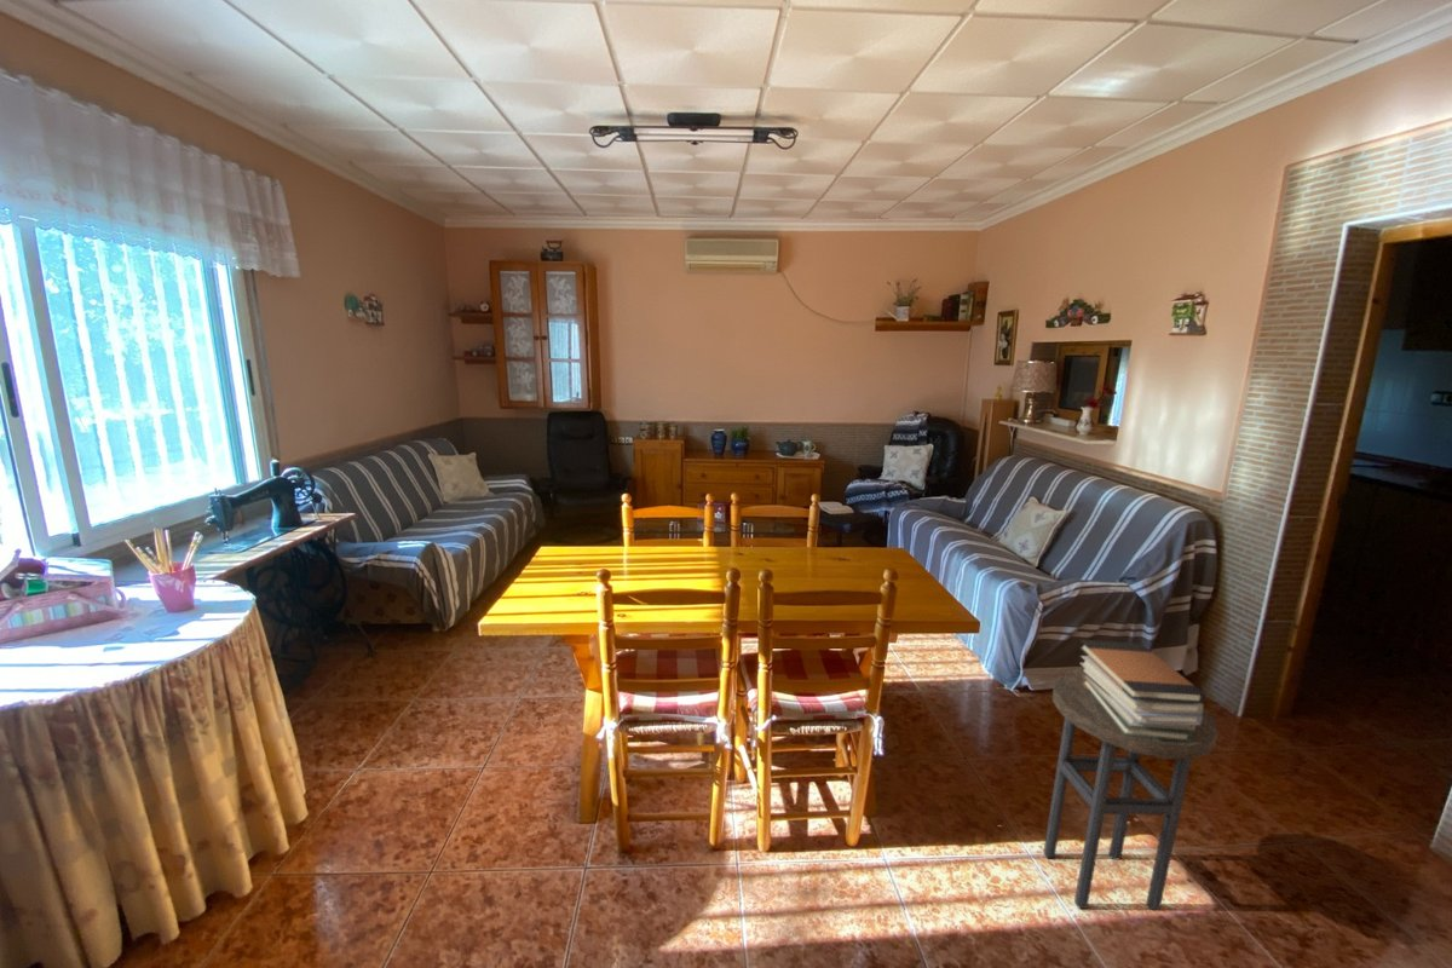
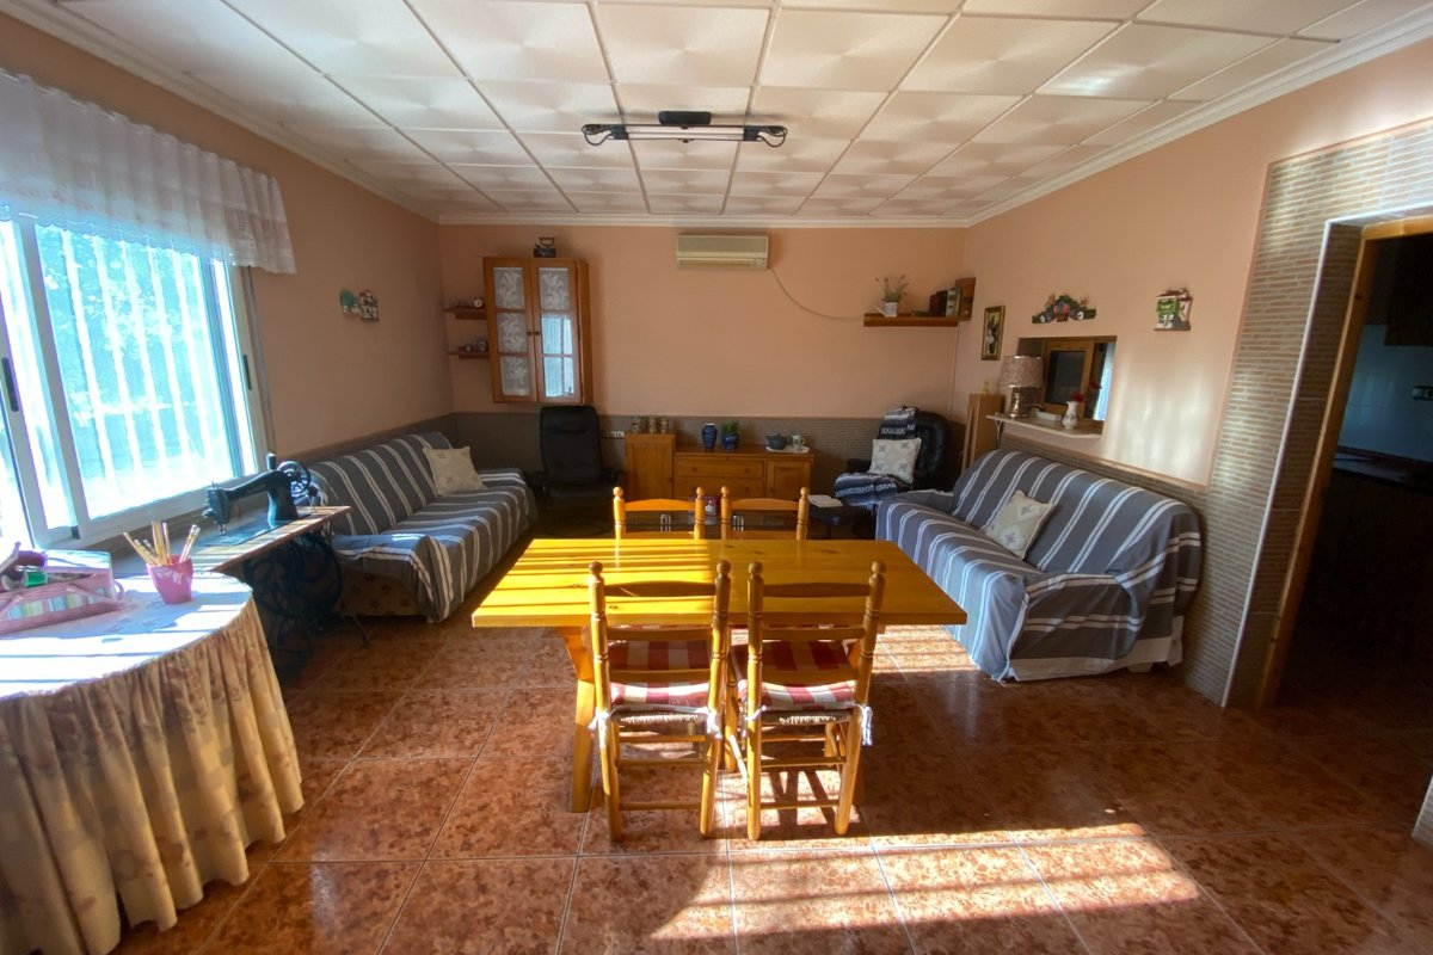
- side table [1042,667,1220,911]
- book stack [1078,639,1206,742]
